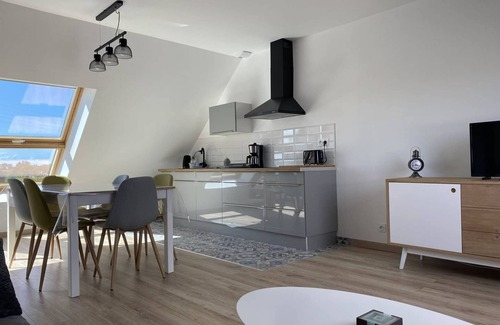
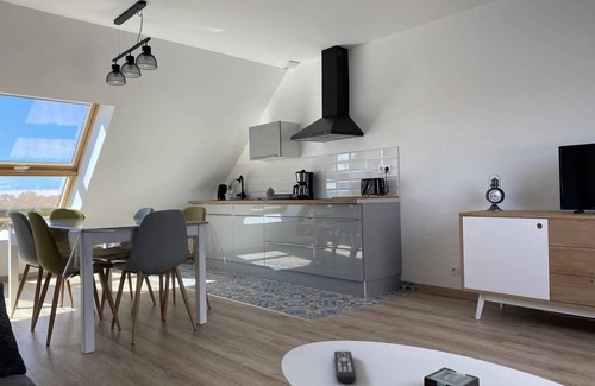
+ remote control [333,350,357,385]
